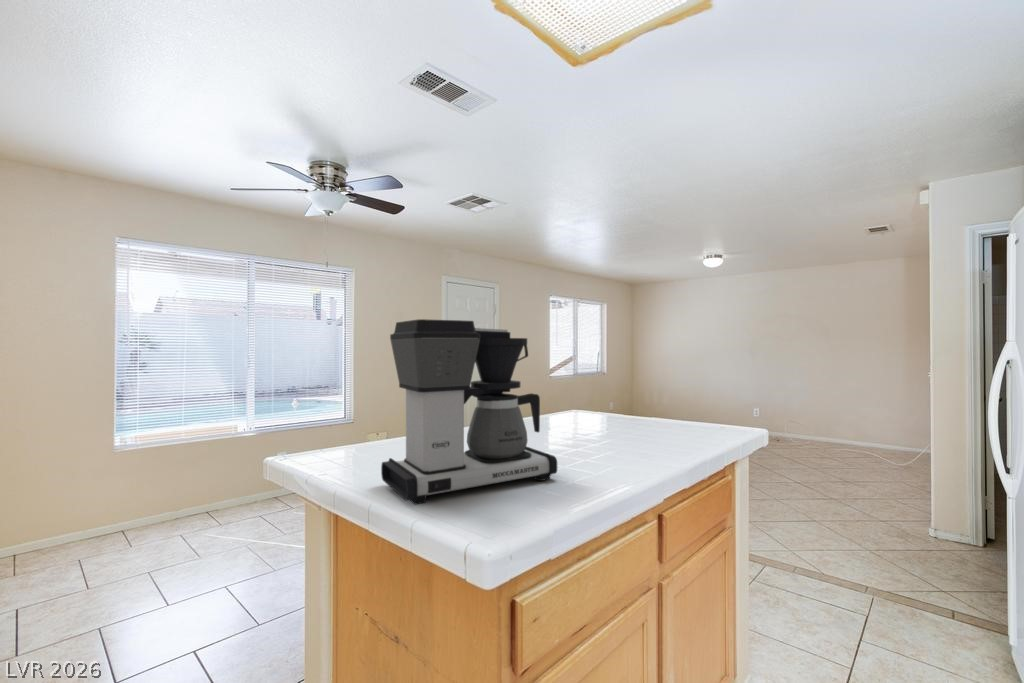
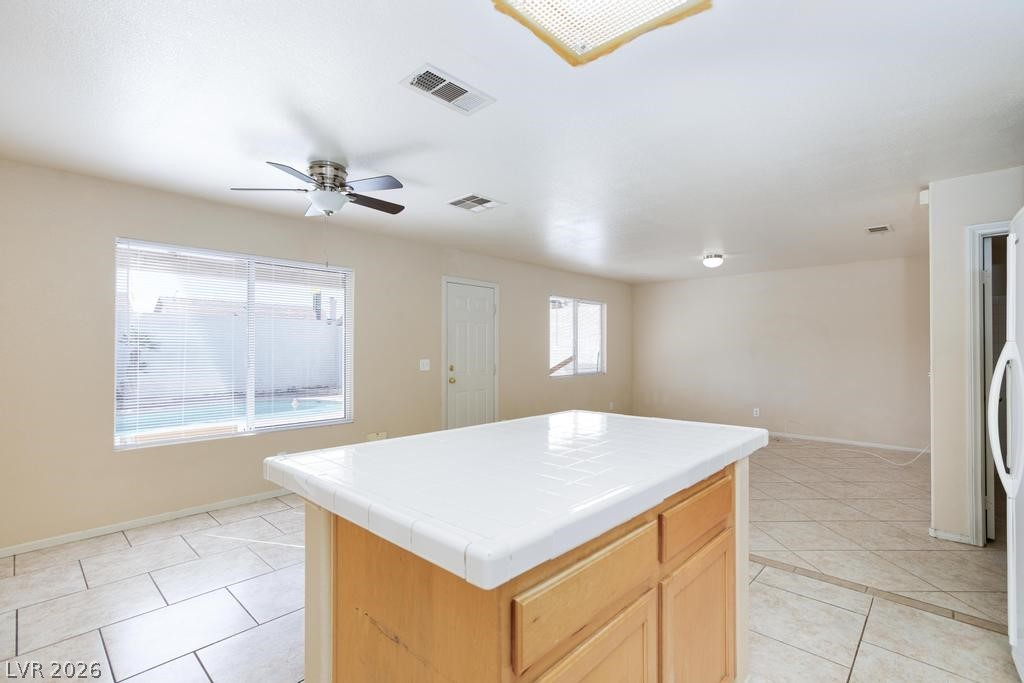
- coffee maker [380,318,558,506]
